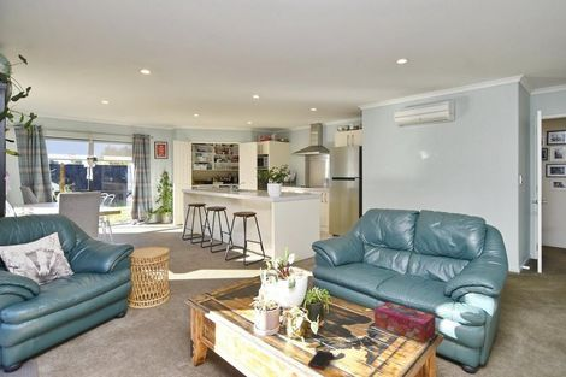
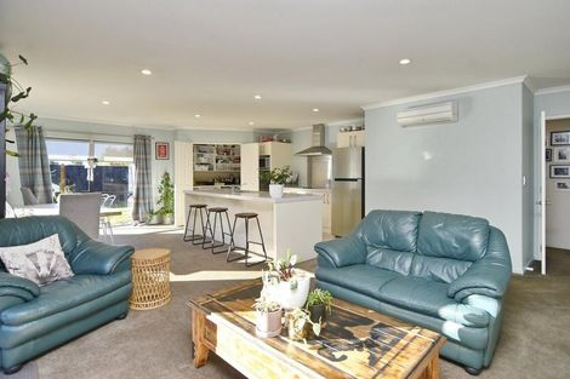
- tissue box [373,301,436,343]
- cell phone [307,349,335,371]
